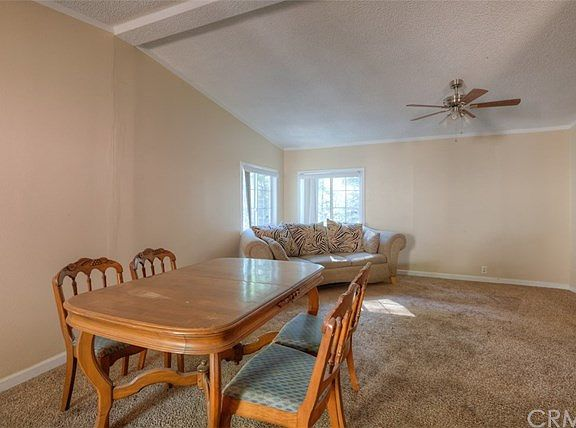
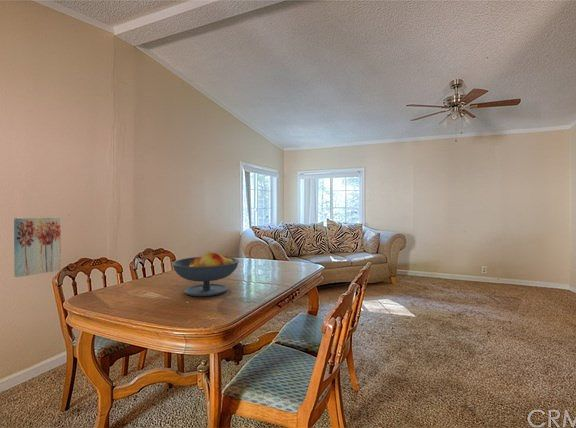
+ wall art [13,216,62,278]
+ fruit bowl [171,252,240,297]
